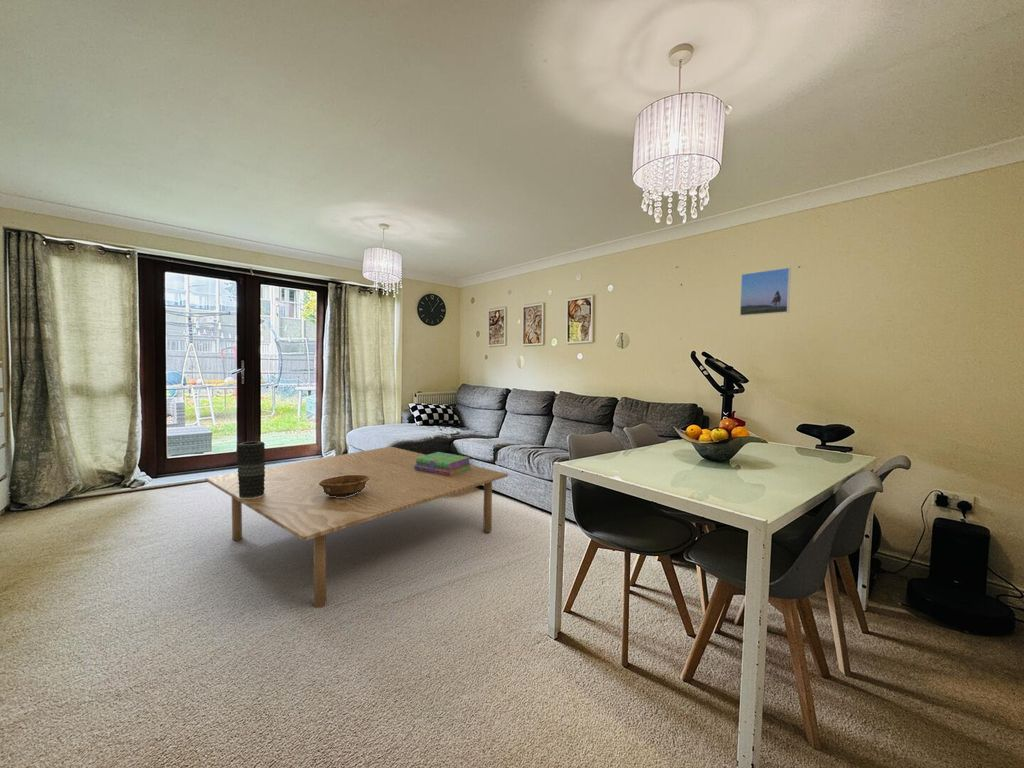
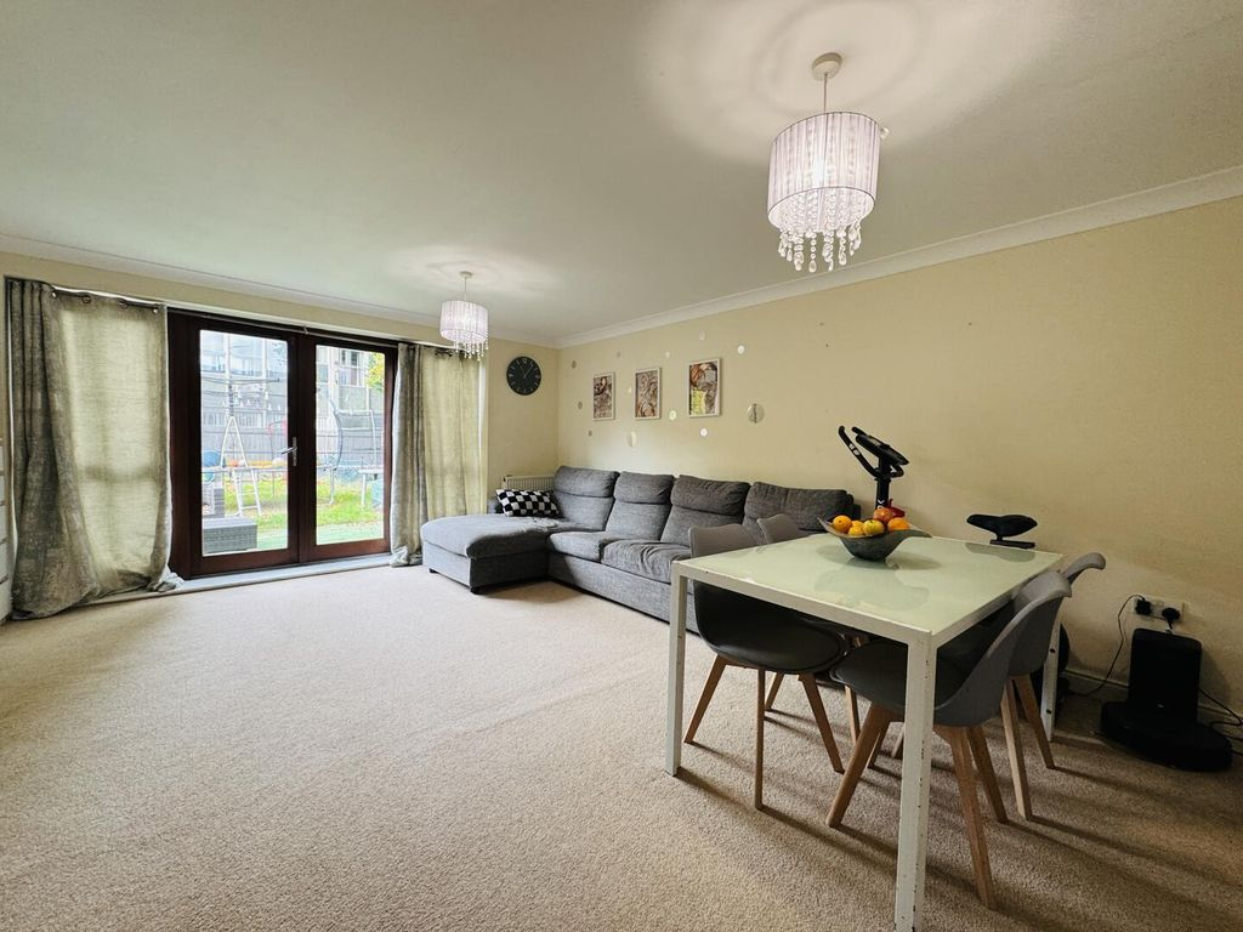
- coffee table [205,446,509,609]
- stack of books [414,451,472,476]
- vase [236,440,266,498]
- decorative bowl [319,475,370,497]
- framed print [739,266,792,317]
